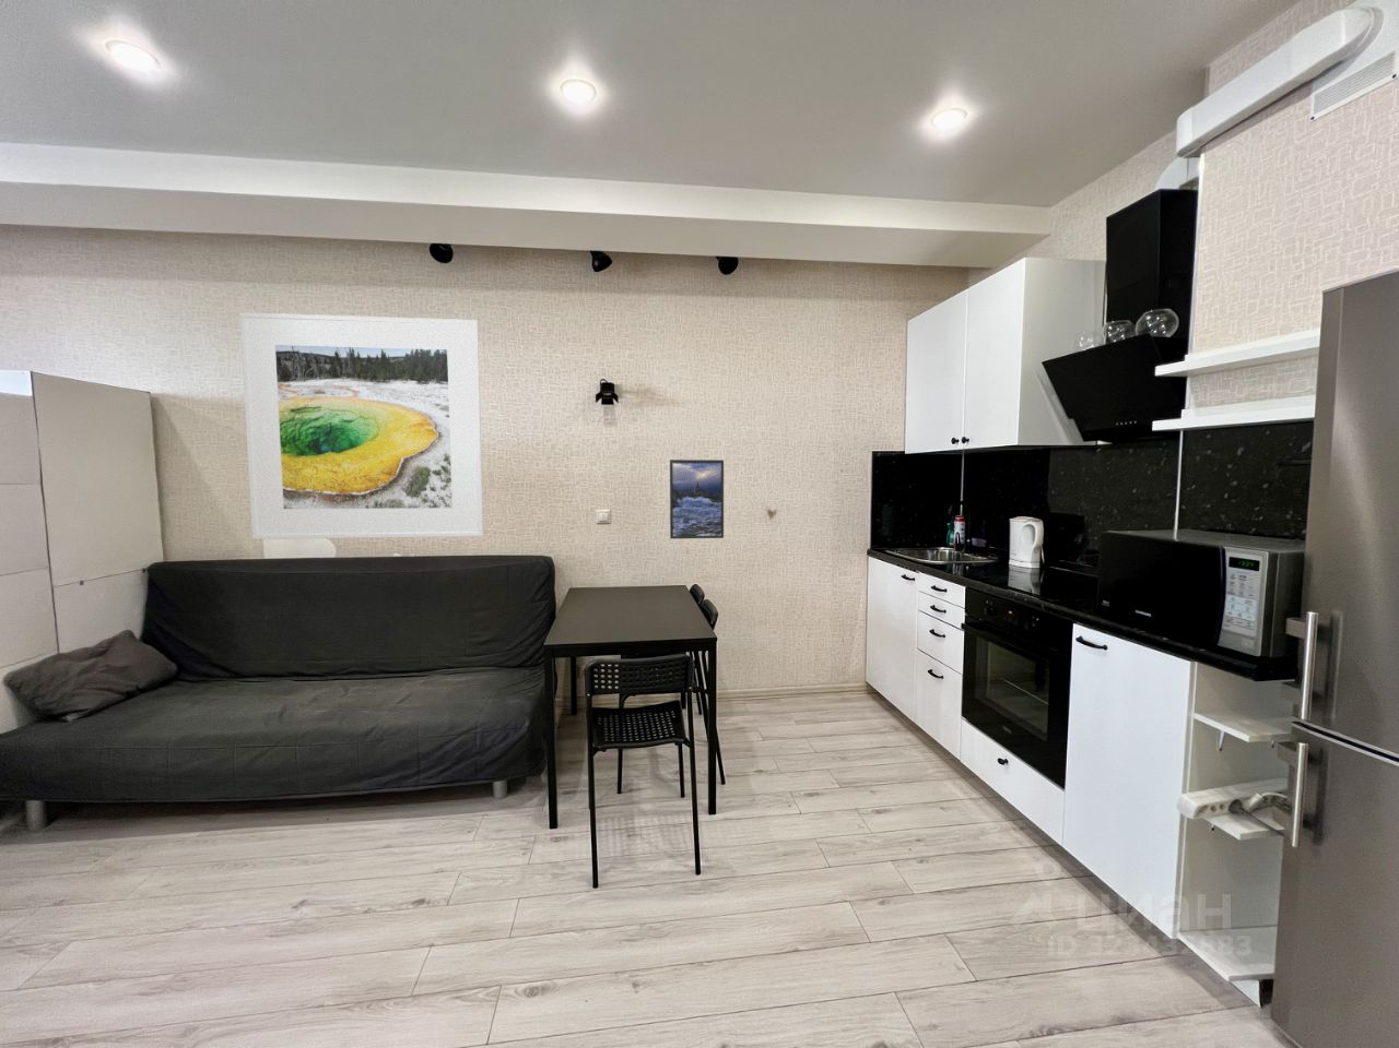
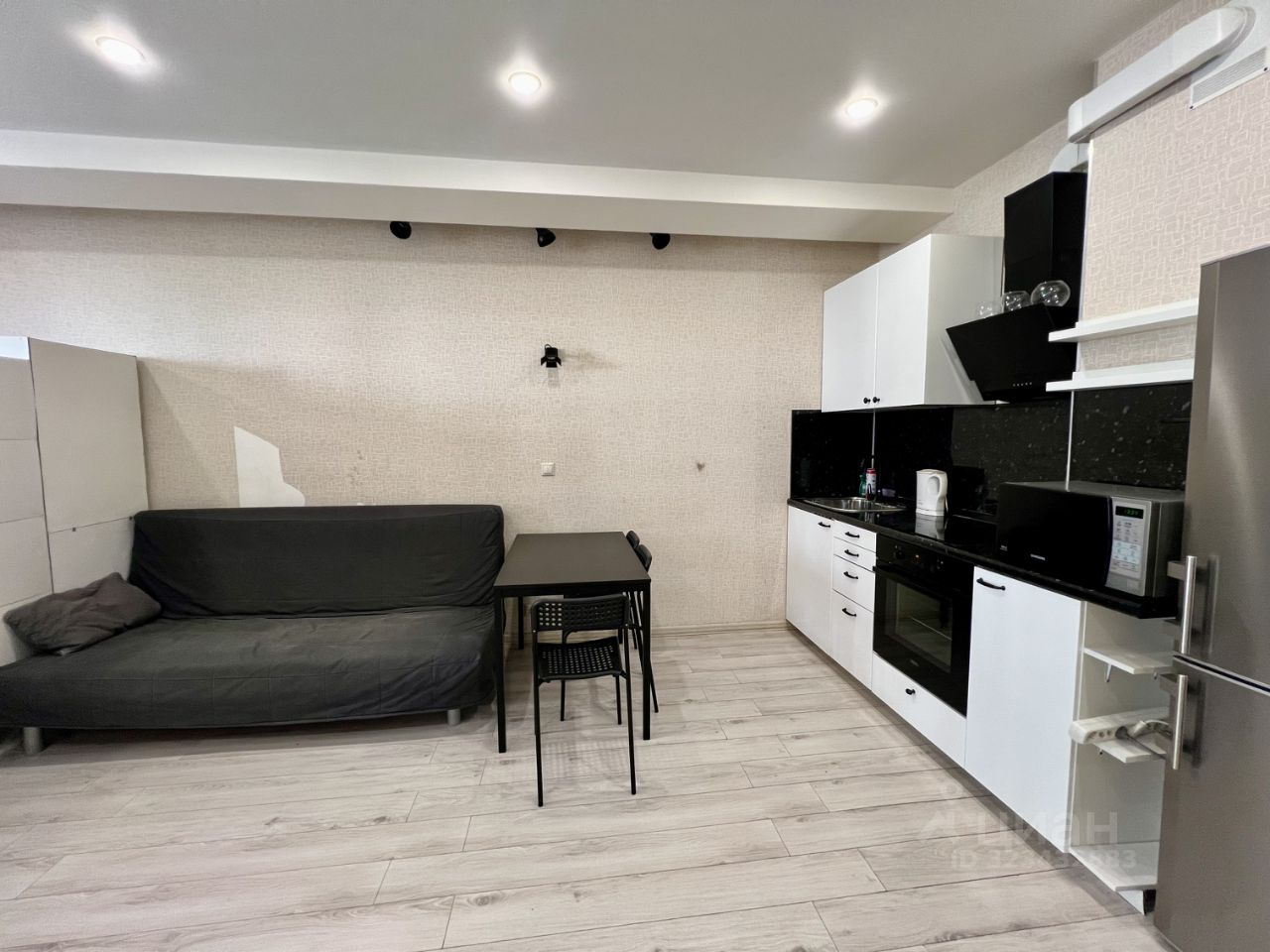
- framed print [669,458,725,539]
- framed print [238,312,486,541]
